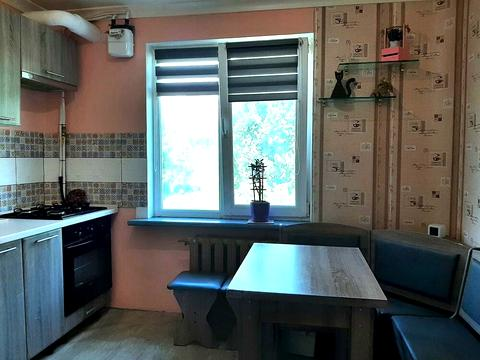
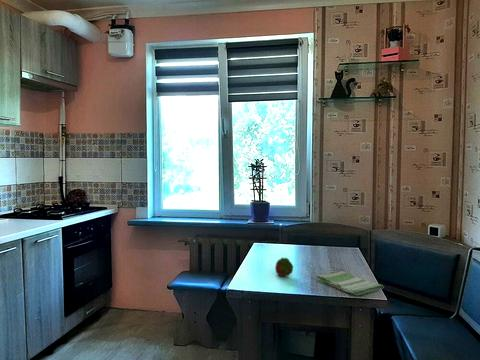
+ fruit [274,257,294,277]
+ dish towel [315,270,385,296]
